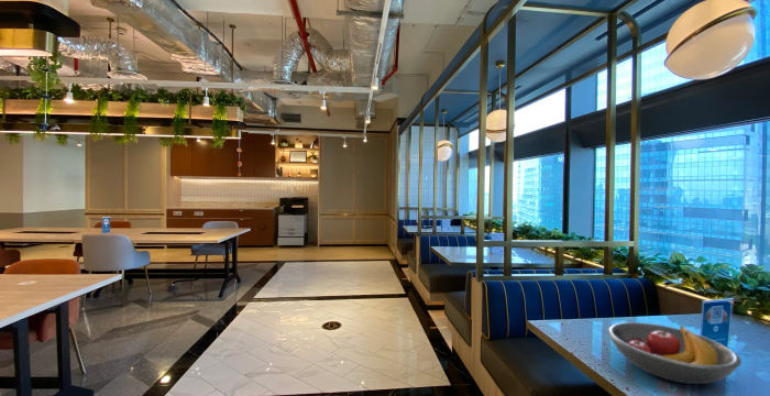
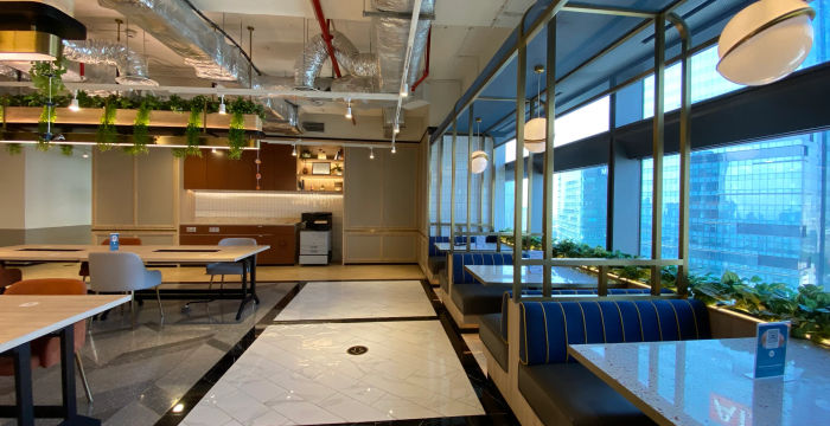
- fruit bowl [606,321,743,385]
